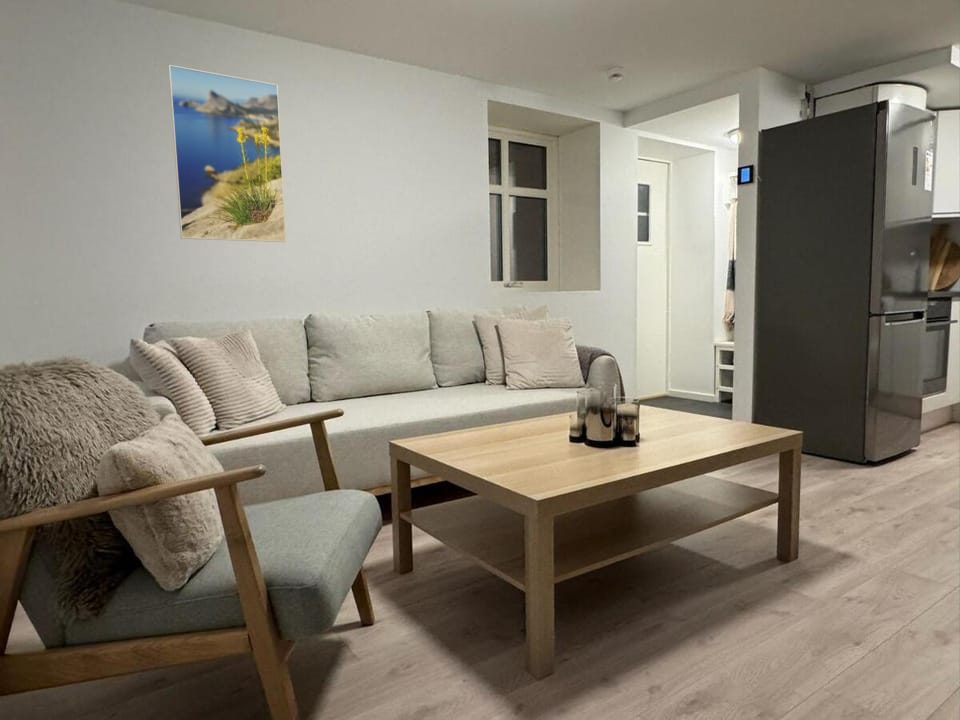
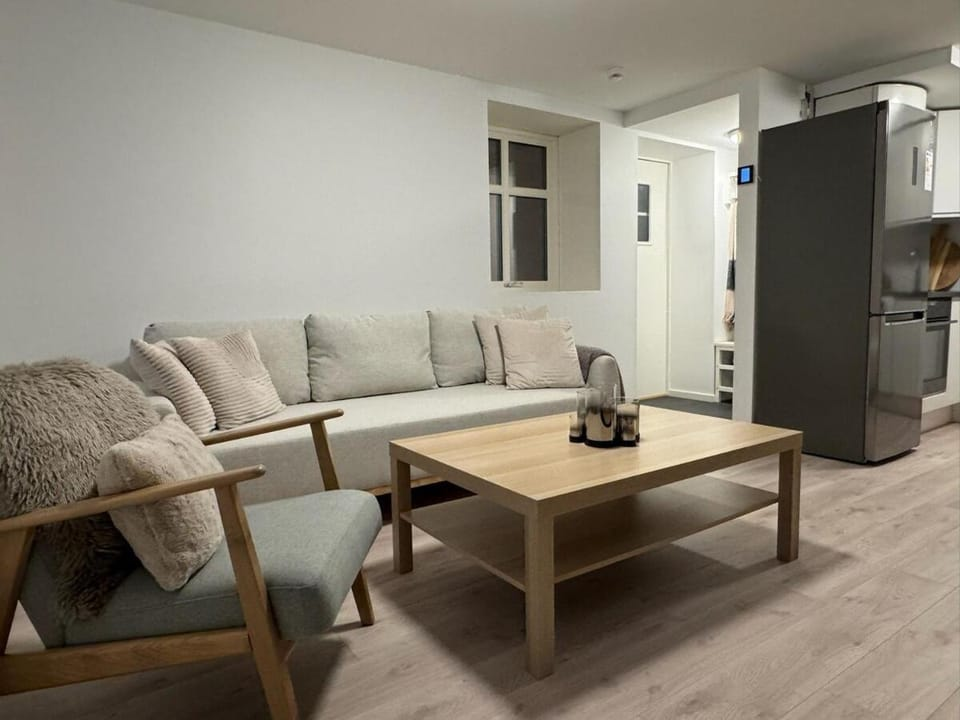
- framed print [167,64,287,243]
